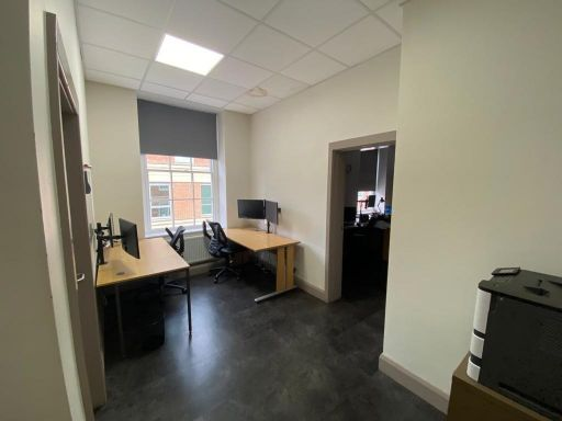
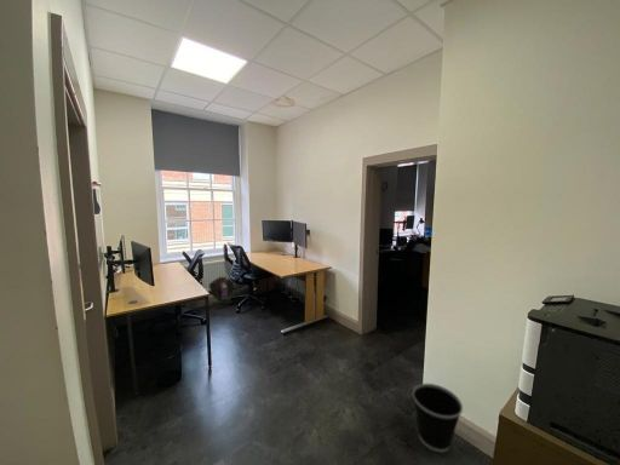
+ wastebasket [412,383,464,454]
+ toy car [208,276,240,305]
